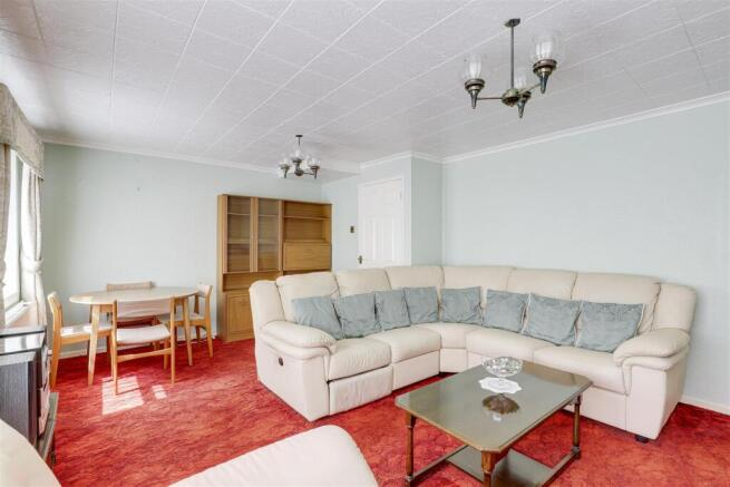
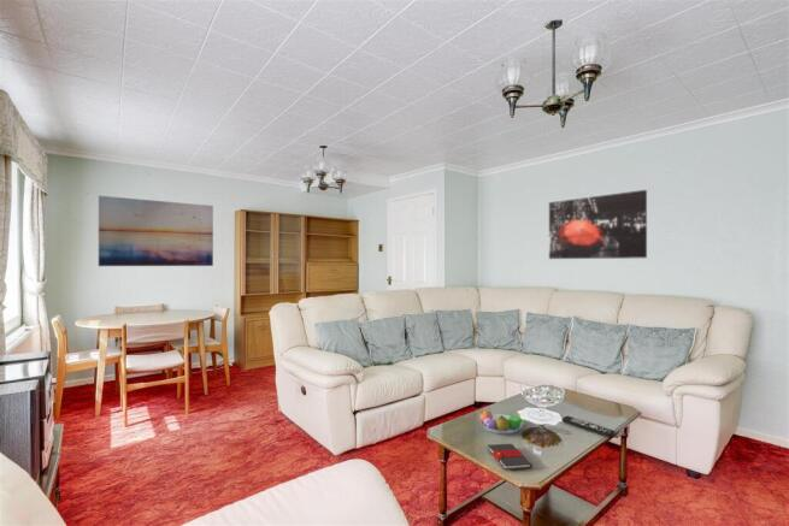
+ fruit bowl [477,408,525,436]
+ book [487,443,534,471]
+ wall art [98,195,214,267]
+ wall art [548,189,648,260]
+ remote control [561,415,616,438]
